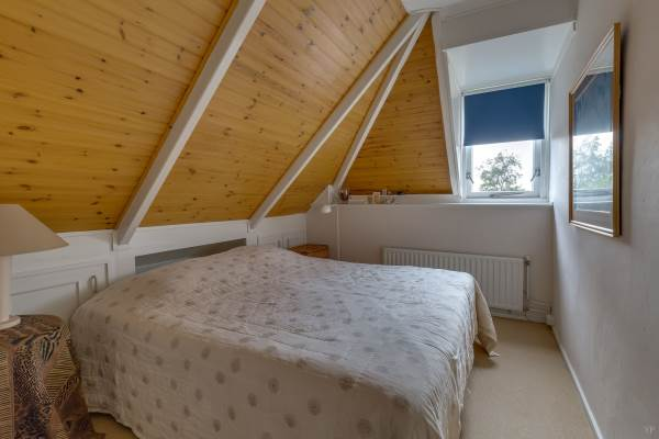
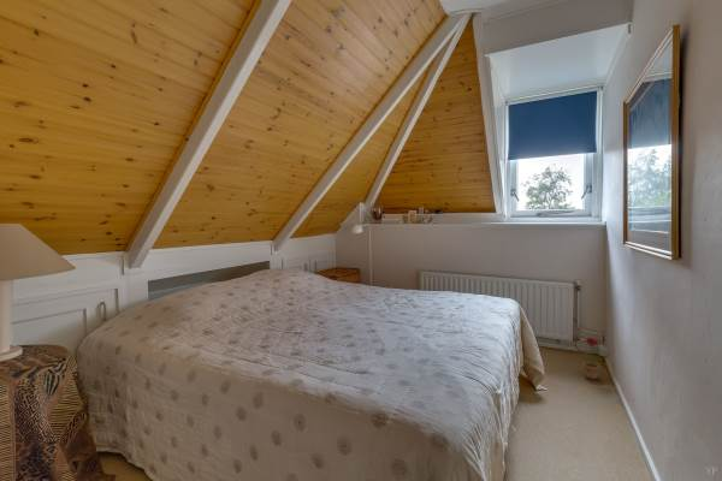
+ decorative plant [581,337,612,380]
